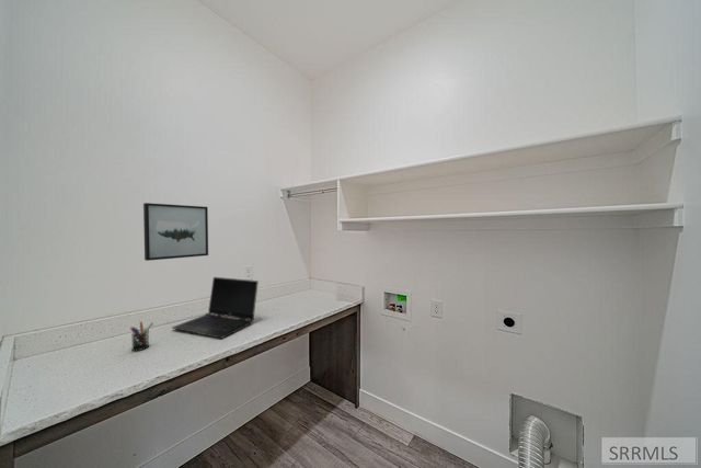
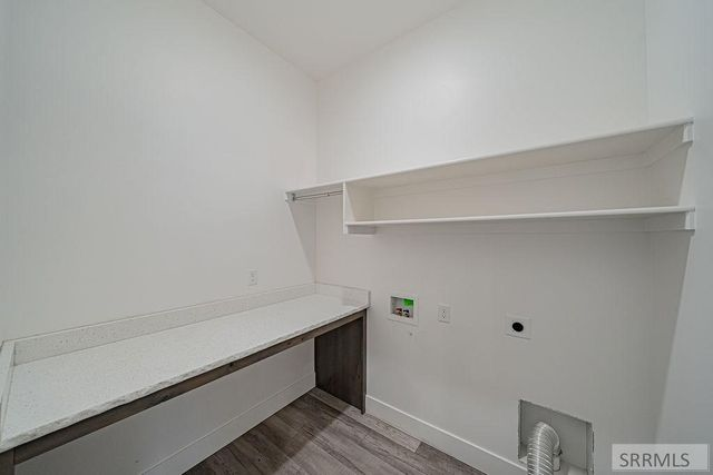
- pen holder [129,320,154,352]
- laptop computer [171,276,260,339]
- wall art [142,202,209,262]
